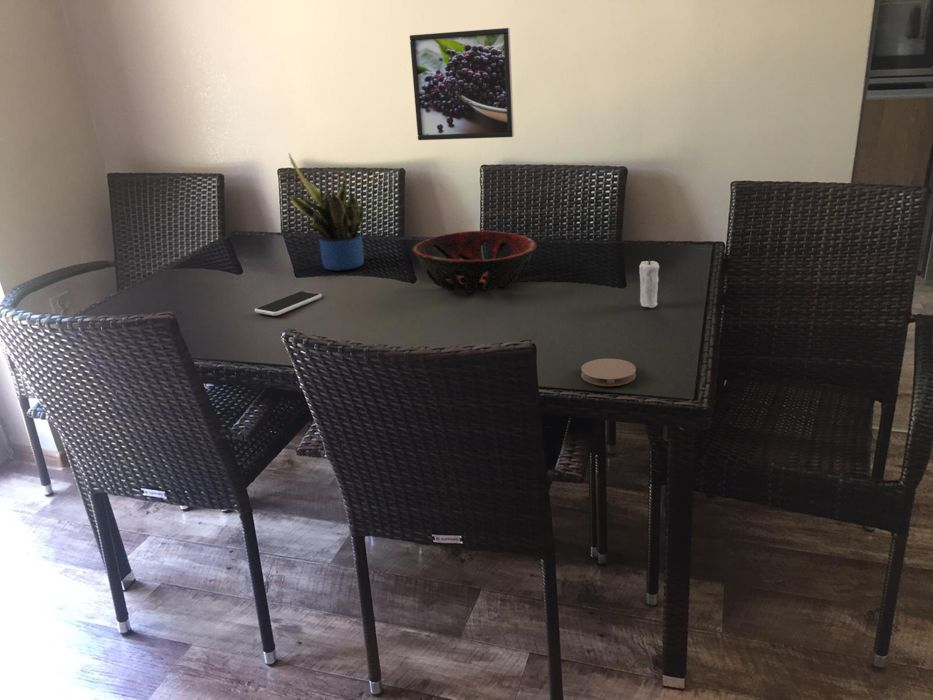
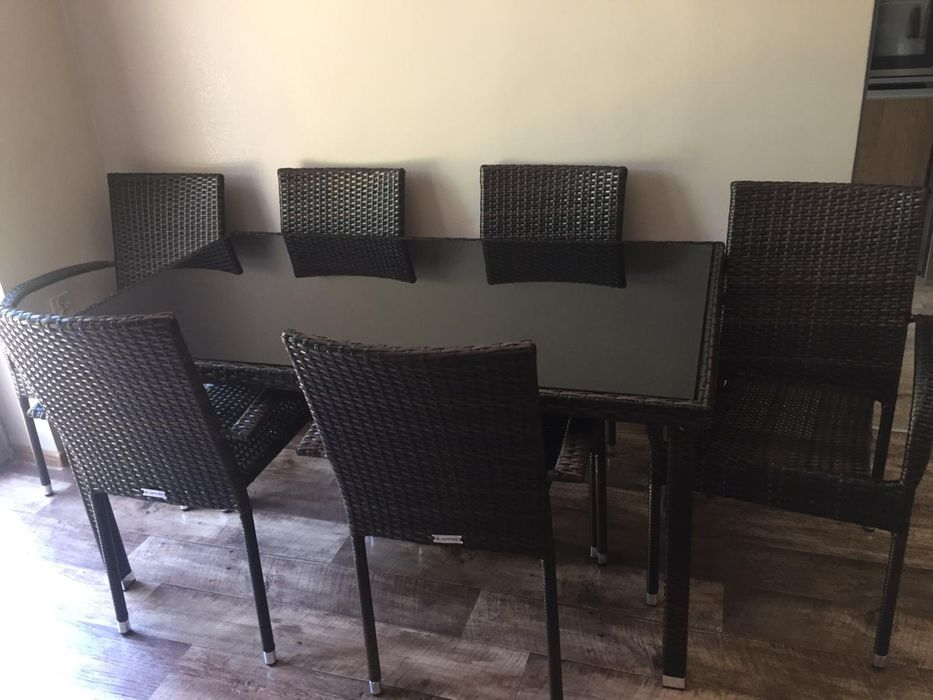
- decorative bowl [411,230,538,293]
- coaster [580,358,637,387]
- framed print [409,27,515,141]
- candle [638,254,660,309]
- potted plant [288,152,365,271]
- smartphone [254,290,323,317]
